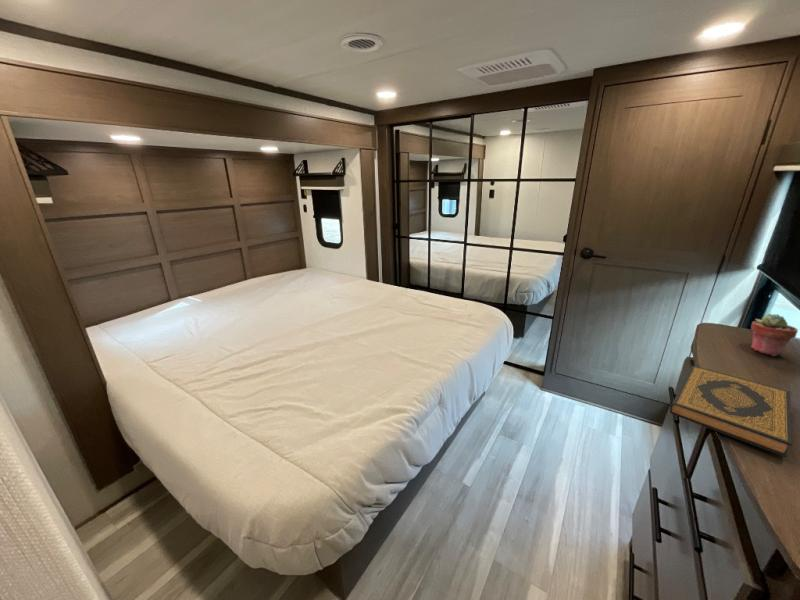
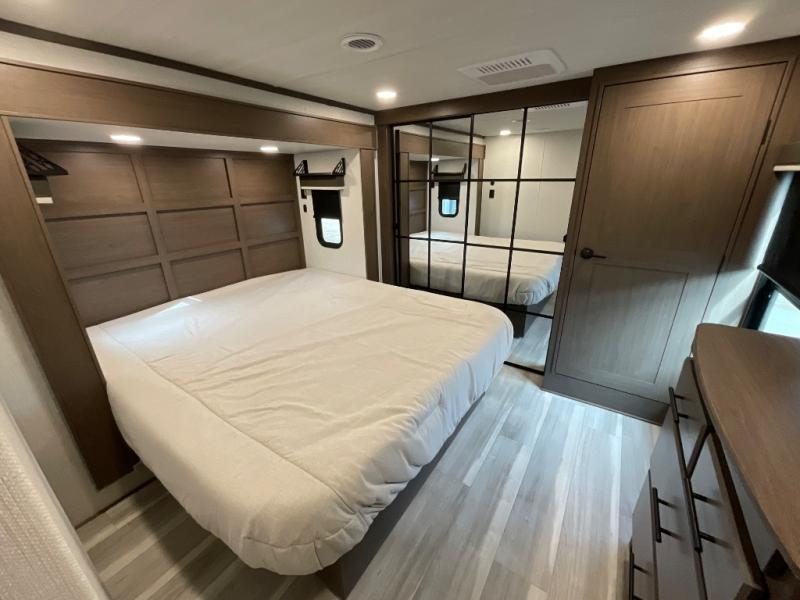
- potted succulent [750,313,799,357]
- hardback book [669,364,793,459]
